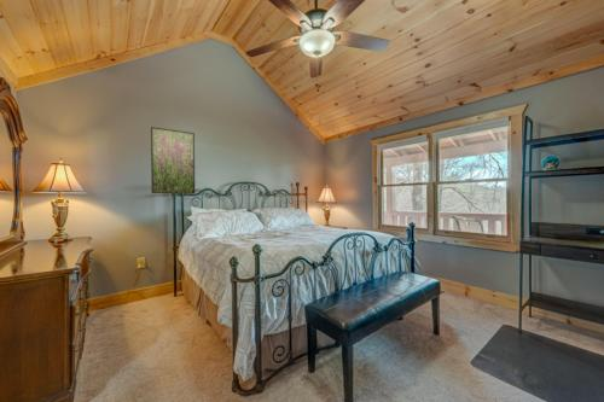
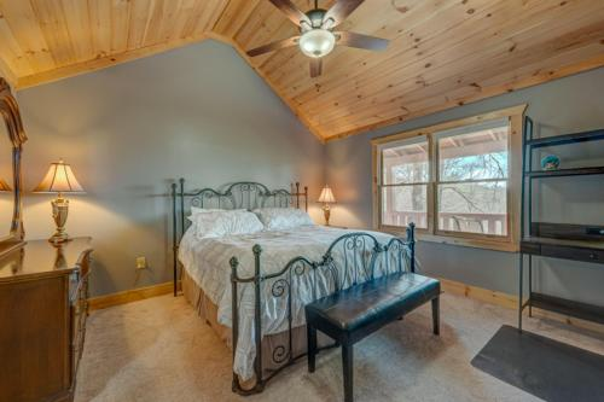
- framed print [150,126,196,194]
